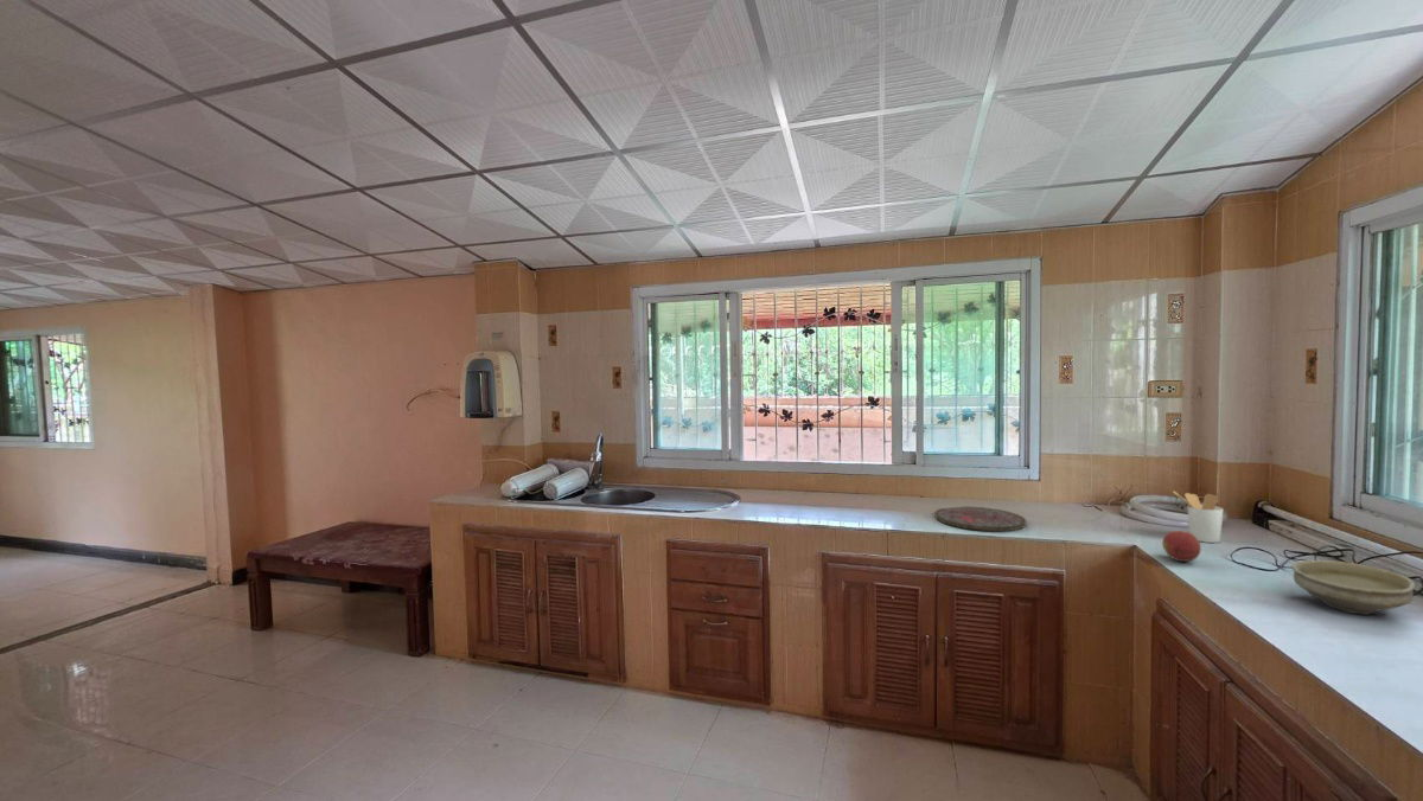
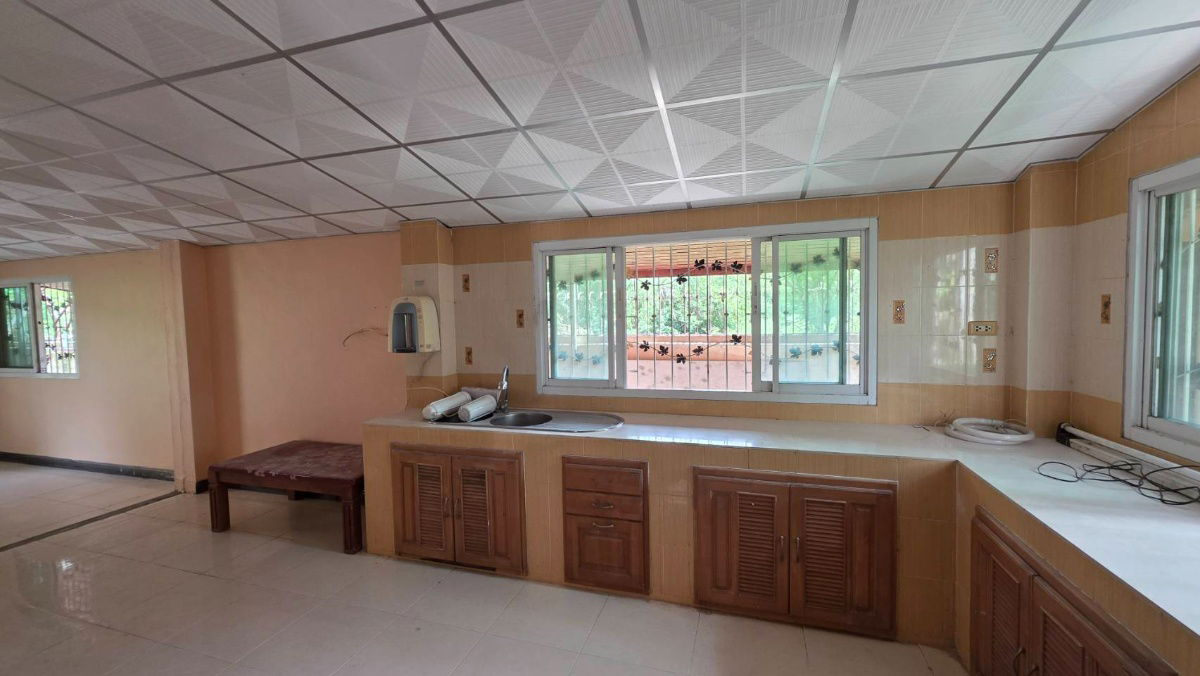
- cutting board [933,506,1027,532]
- utensil holder [1172,489,1225,544]
- fruit [1161,530,1202,563]
- bowl [1290,559,1416,616]
